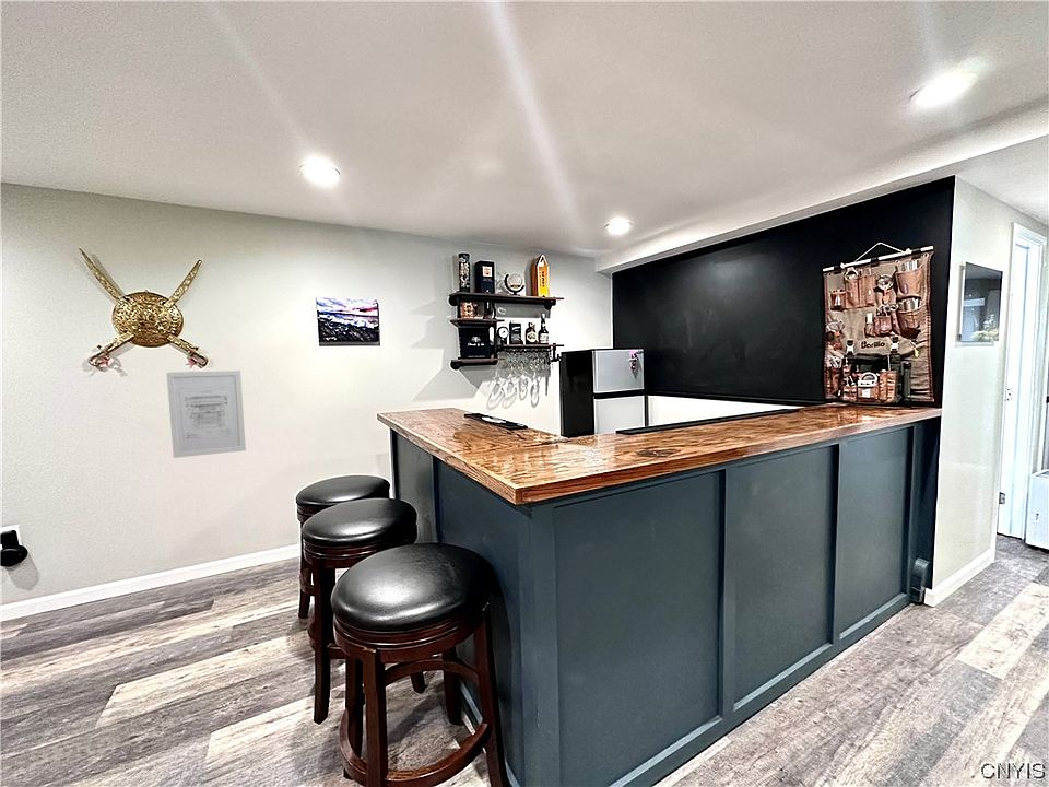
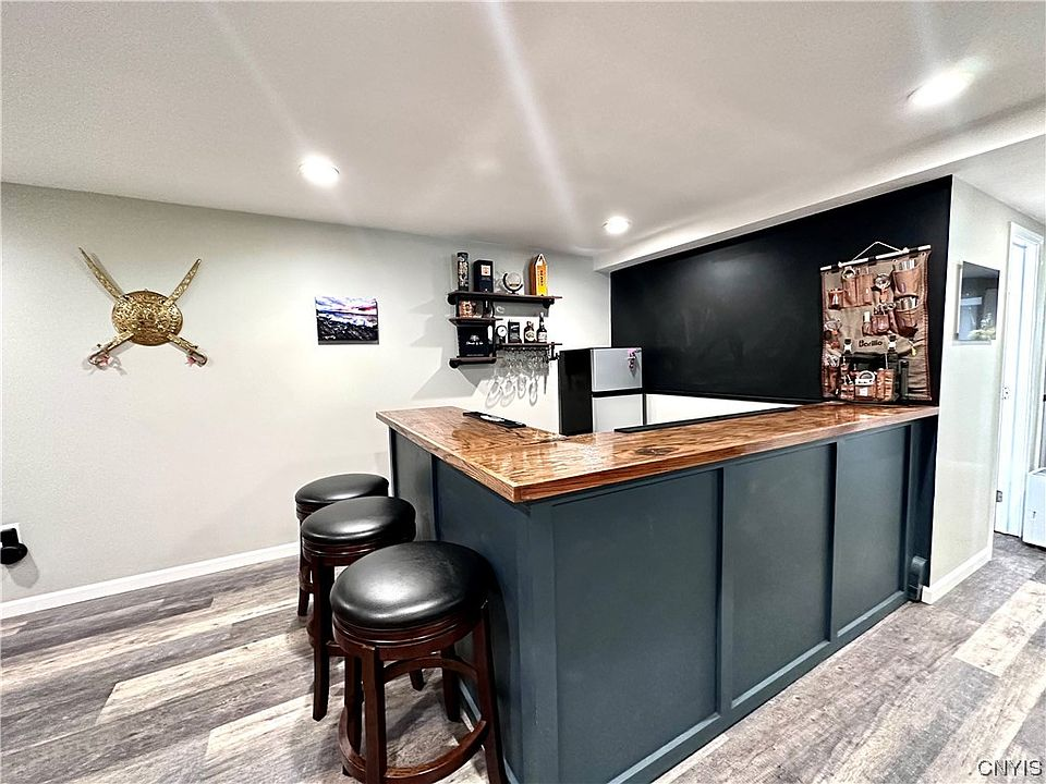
- wall art [166,369,247,459]
